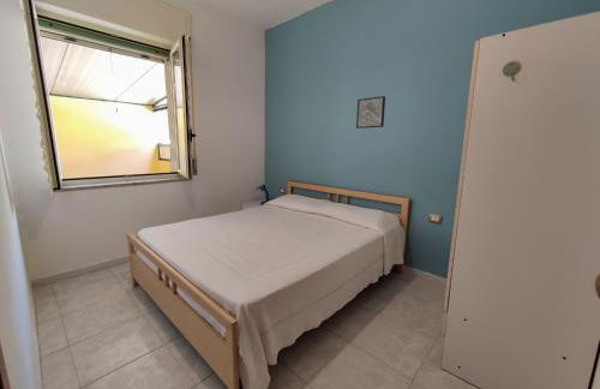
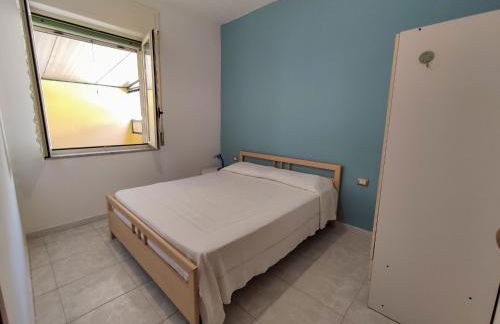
- wall art [355,95,386,130]
